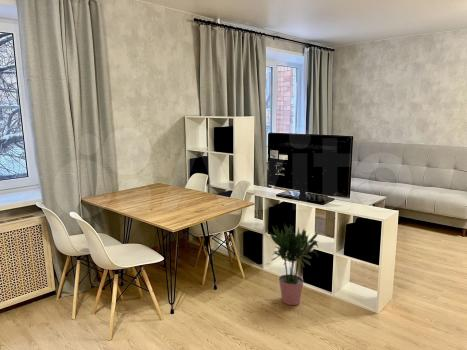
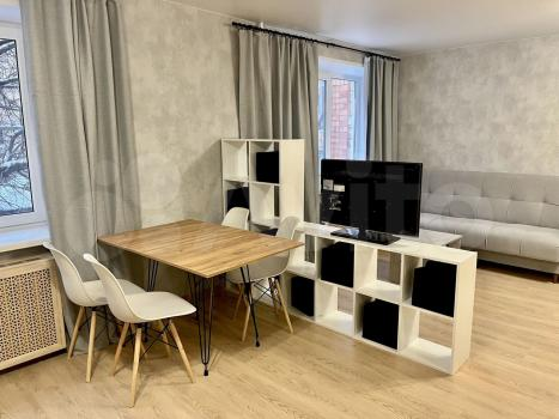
- potted plant [269,223,320,306]
